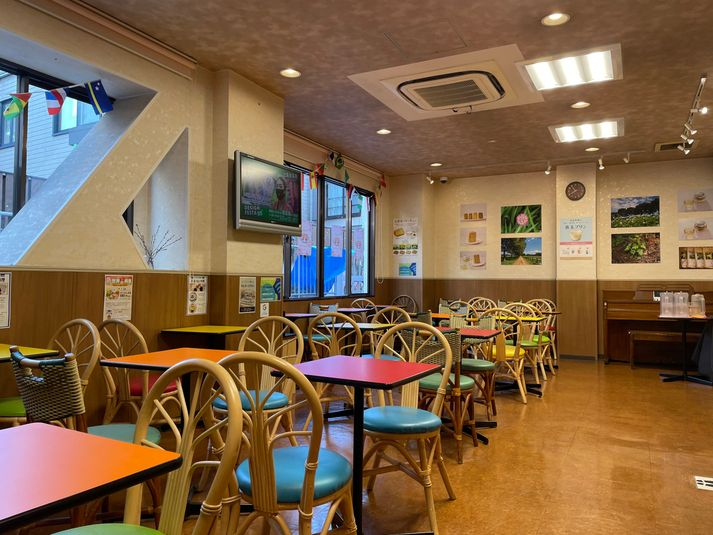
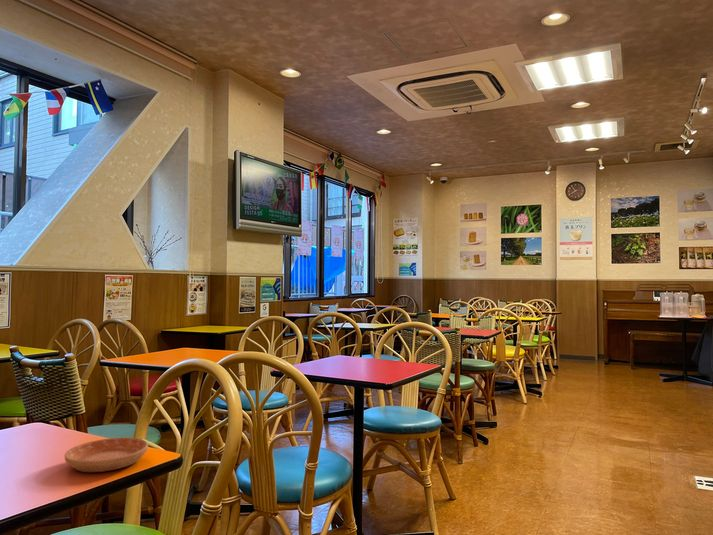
+ saucer [63,437,149,473]
